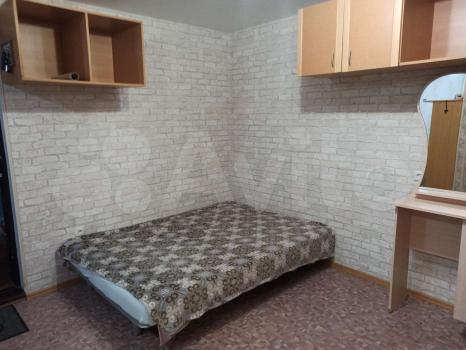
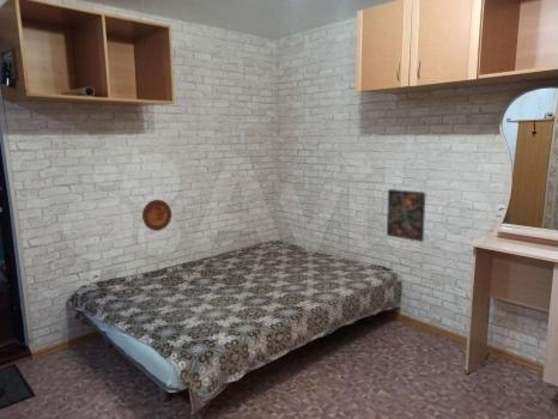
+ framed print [386,188,426,243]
+ decorative plate [141,199,172,232]
